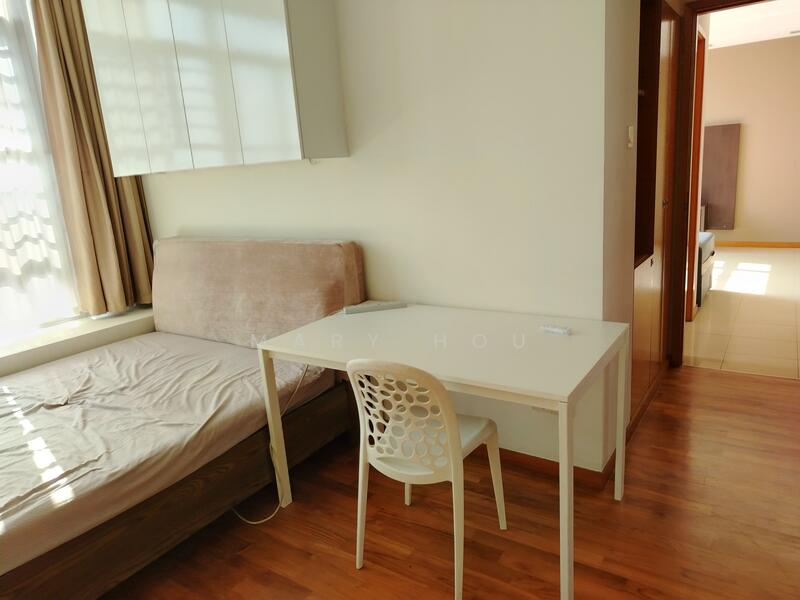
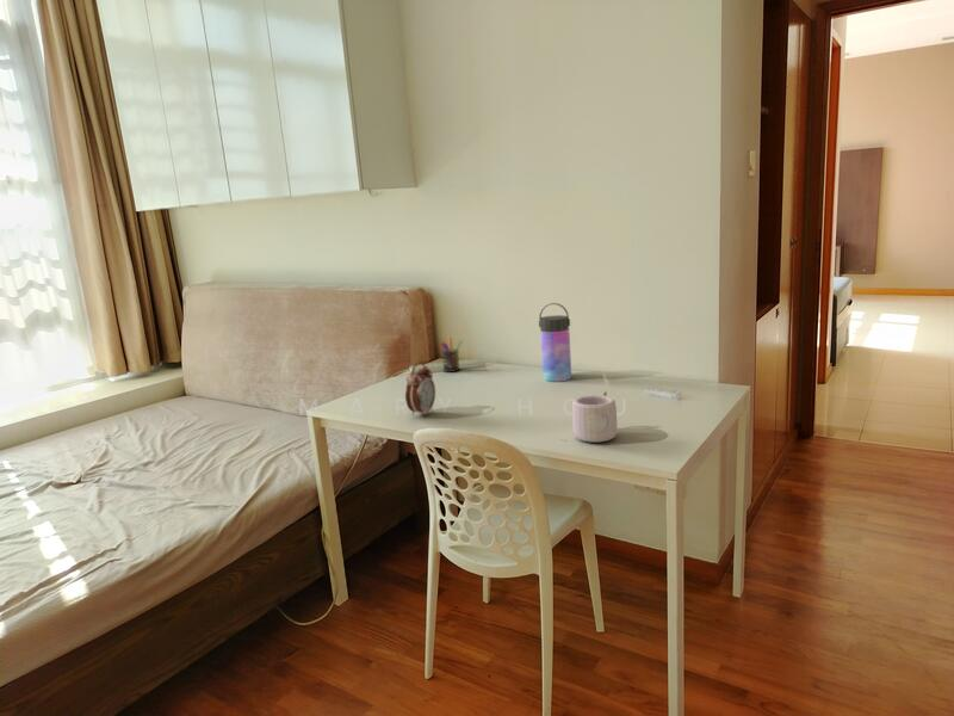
+ pen holder [439,337,463,374]
+ mug [559,390,619,443]
+ water bottle [538,302,572,383]
+ alarm clock [404,362,436,419]
